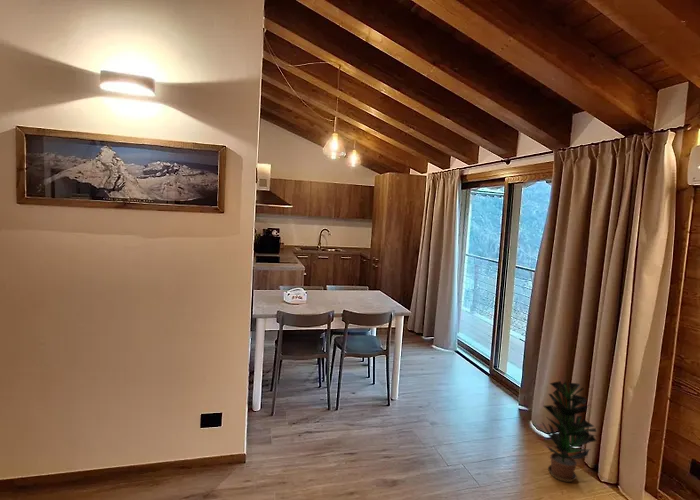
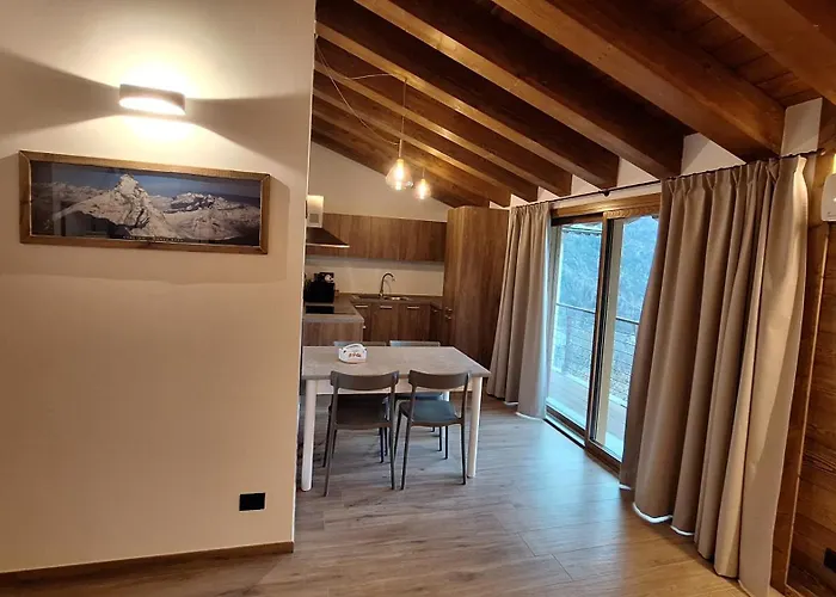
- potted plant [534,380,599,483]
